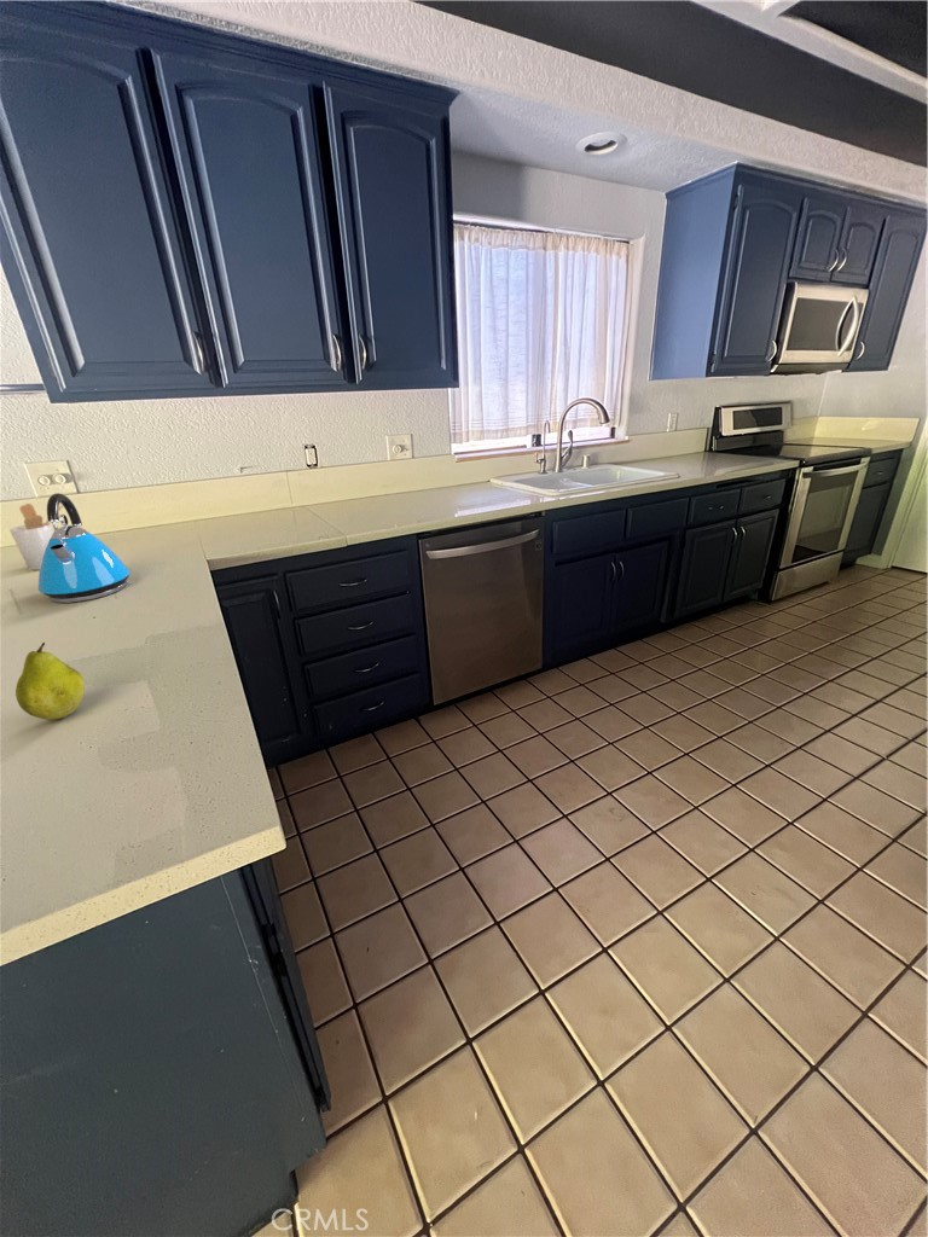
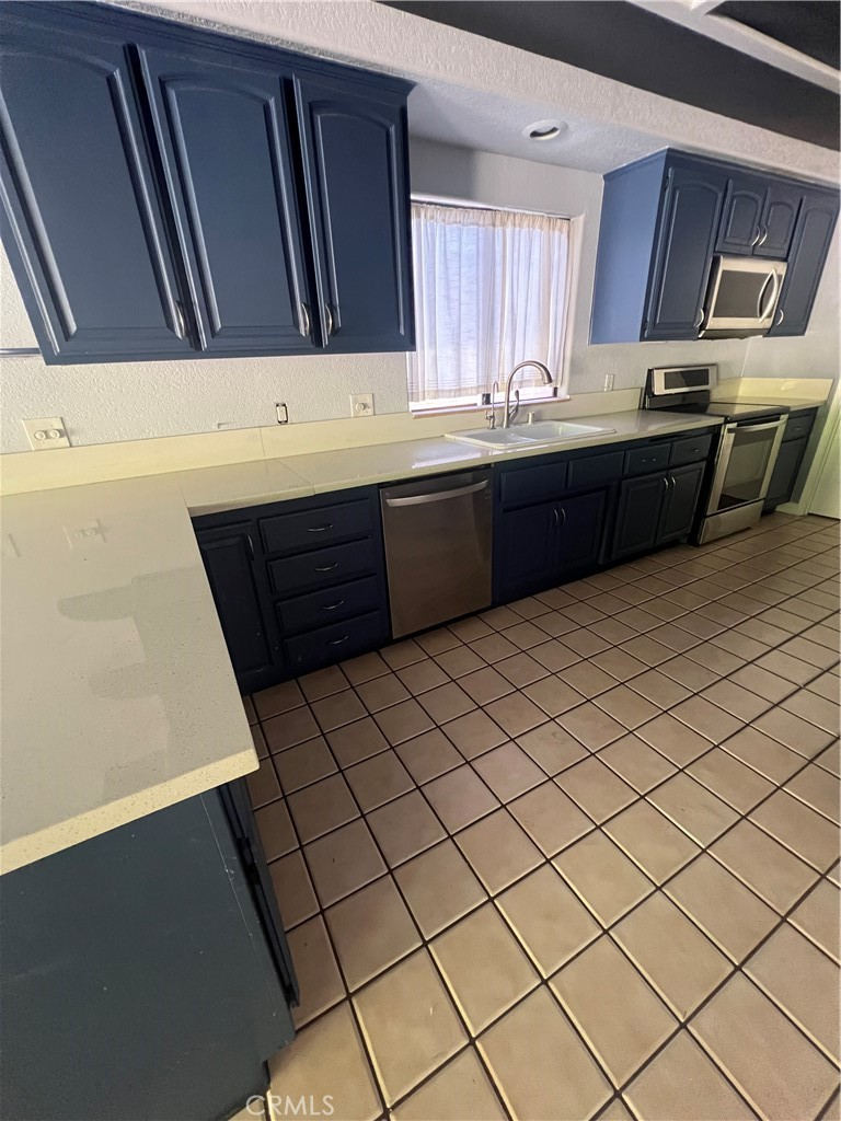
- kettle [37,492,130,604]
- utensil holder [8,503,64,571]
- fruit [14,641,86,721]
